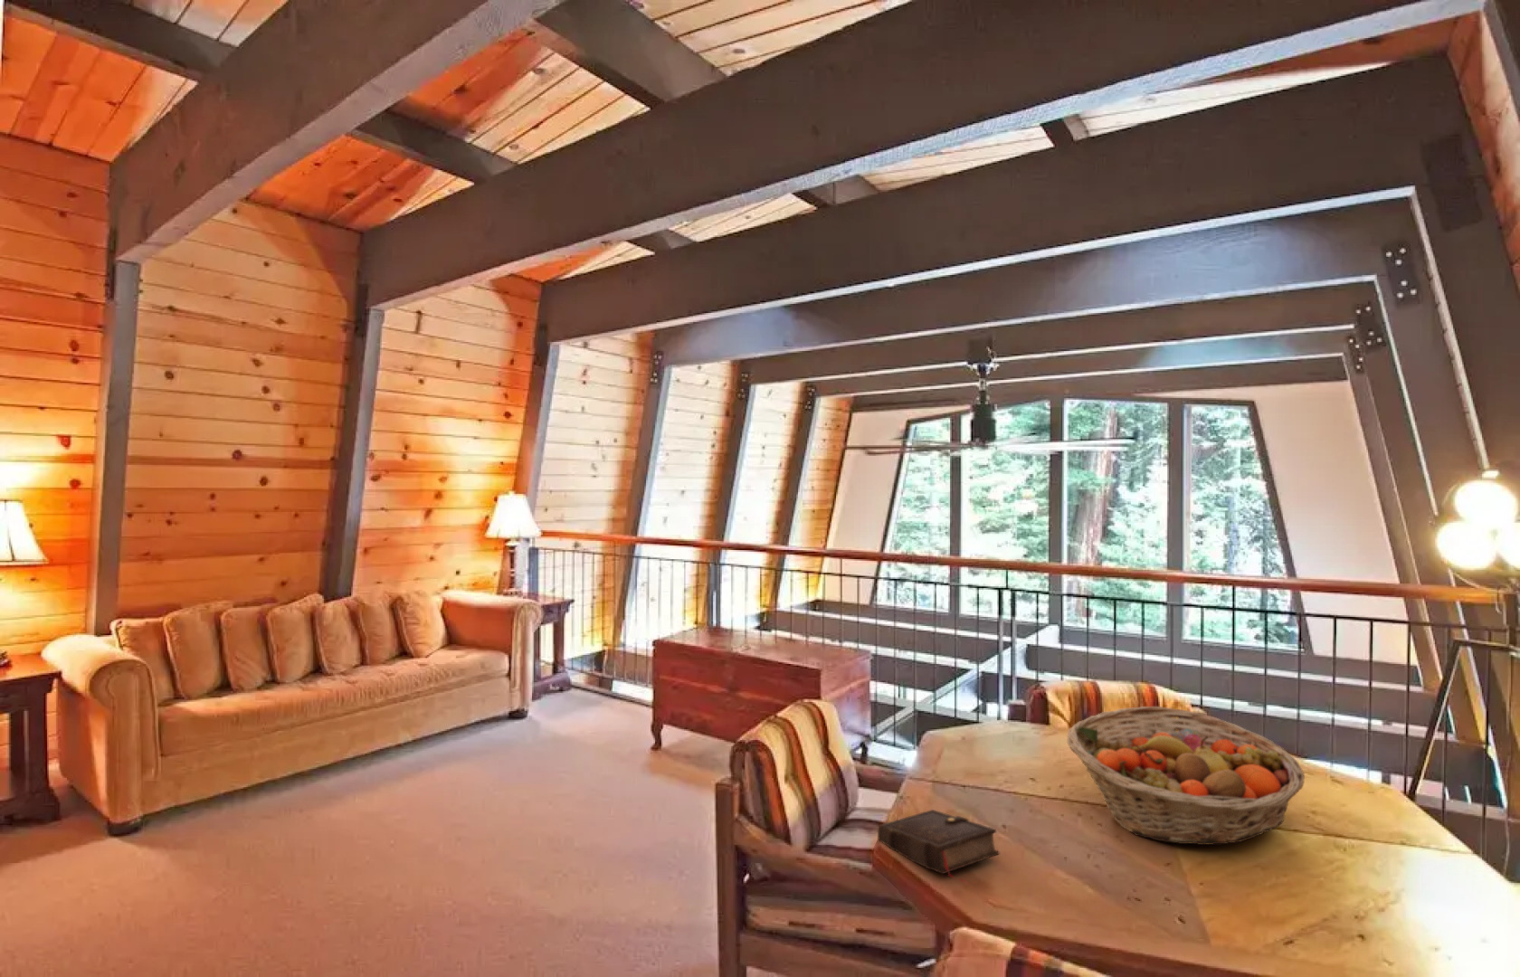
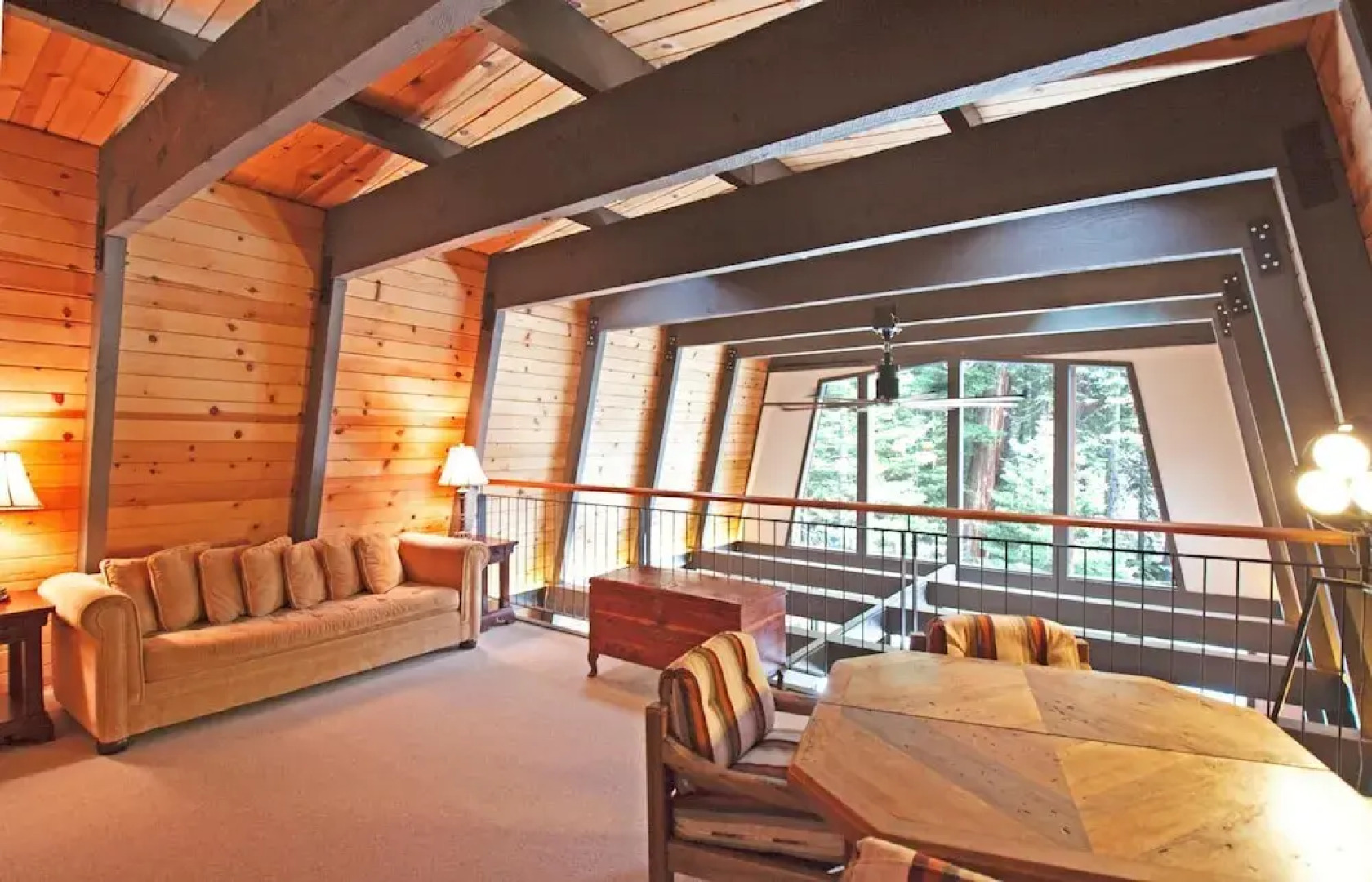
- book [876,809,1000,885]
- fruit basket [1066,706,1305,846]
